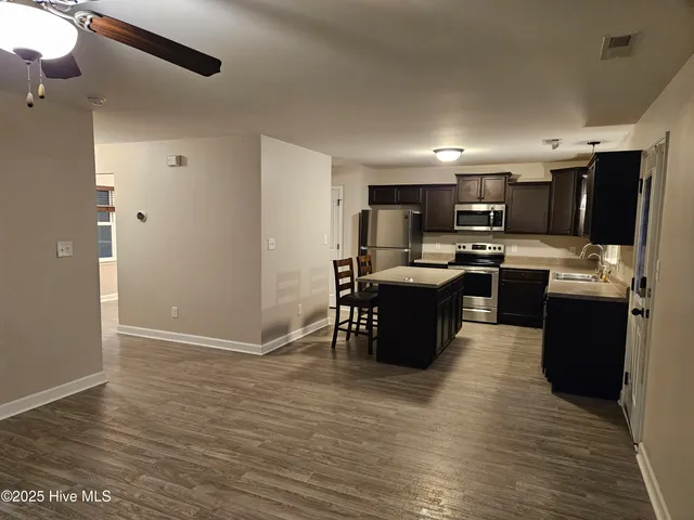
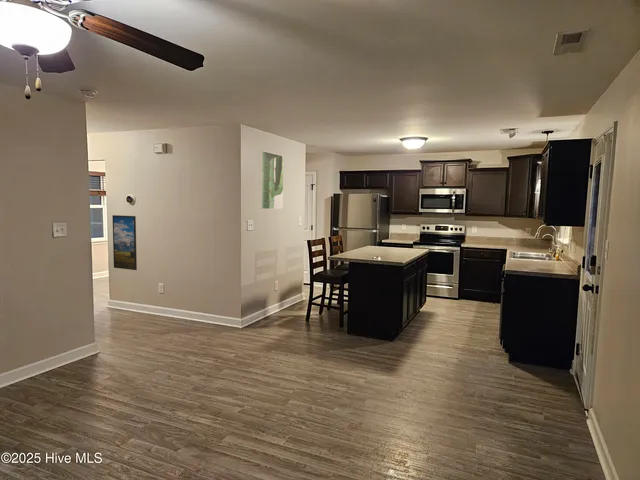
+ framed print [111,214,138,271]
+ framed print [259,150,284,210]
